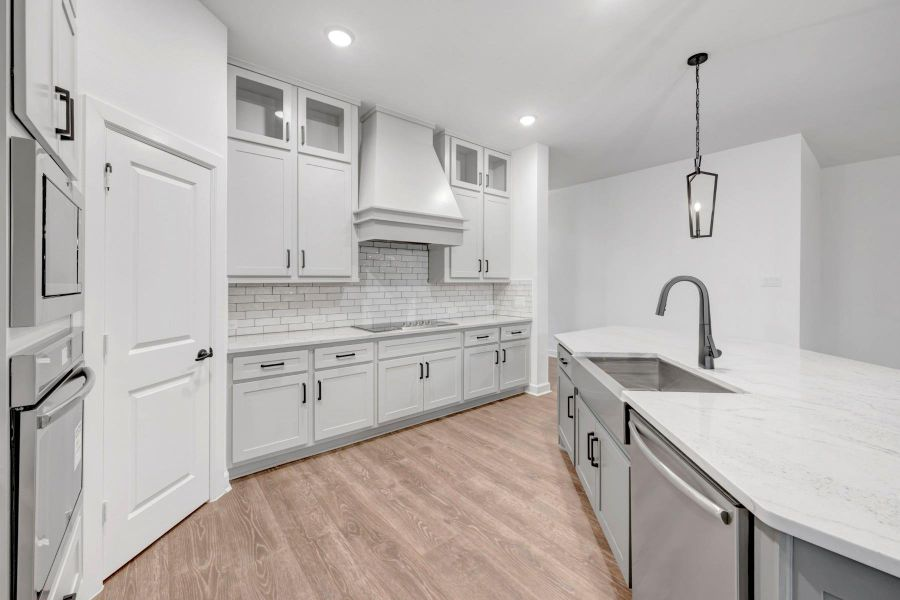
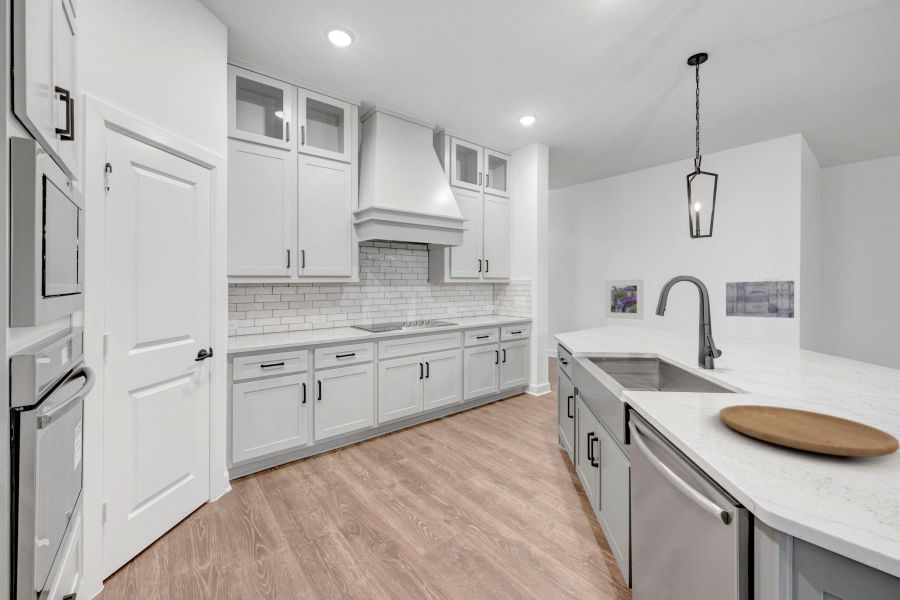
+ cutting board [718,404,900,458]
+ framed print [604,278,644,320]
+ wall art [725,280,795,319]
